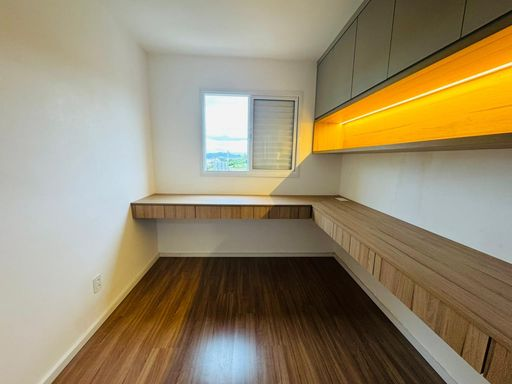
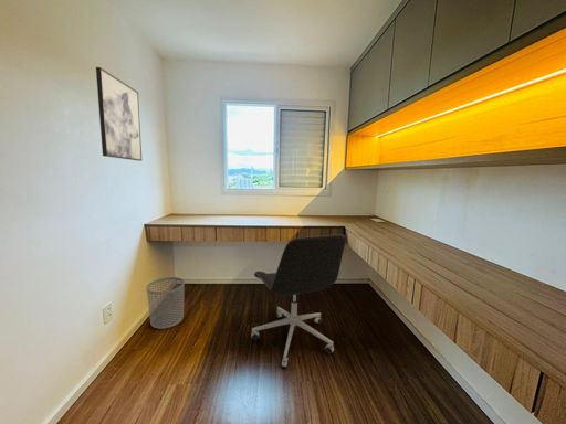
+ wall art [95,66,143,162]
+ office chair [250,233,347,369]
+ waste bin [146,276,186,330]
